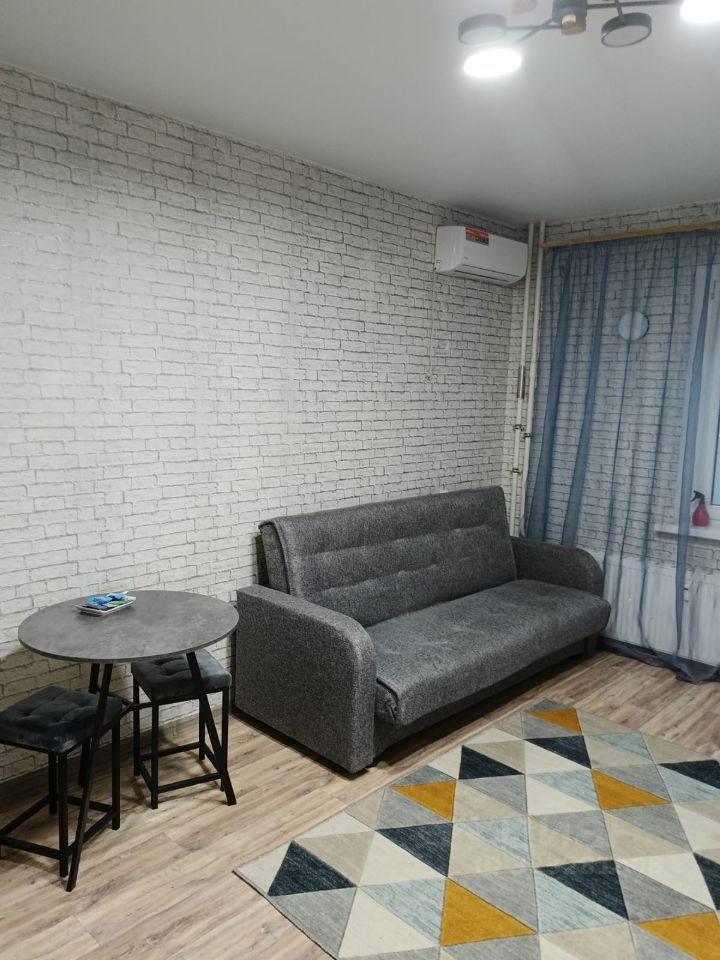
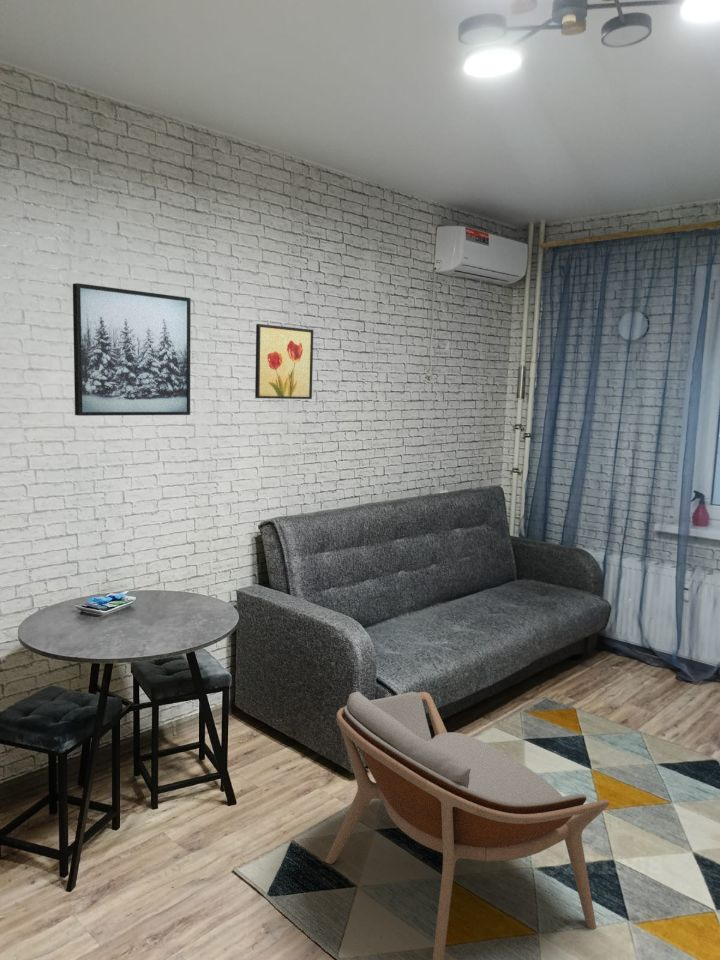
+ wall art [254,323,314,400]
+ wall art [72,282,192,417]
+ armchair [325,691,610,960]
